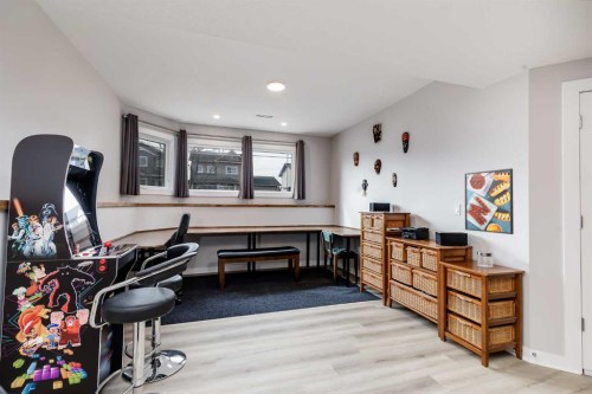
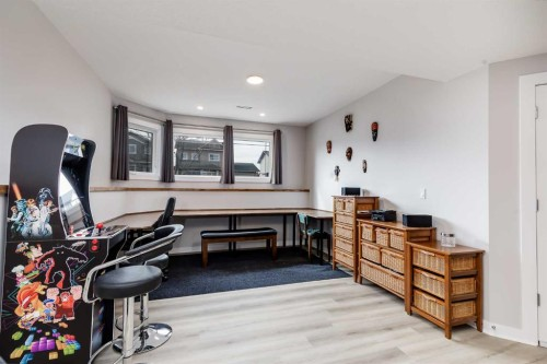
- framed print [464,167,515,235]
